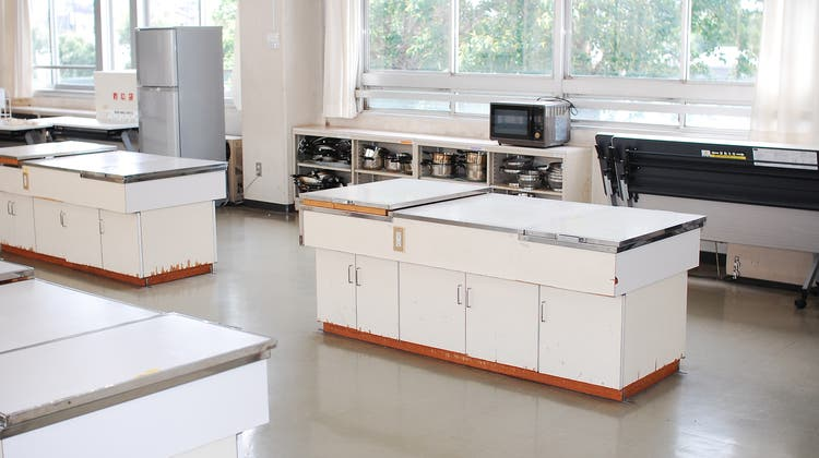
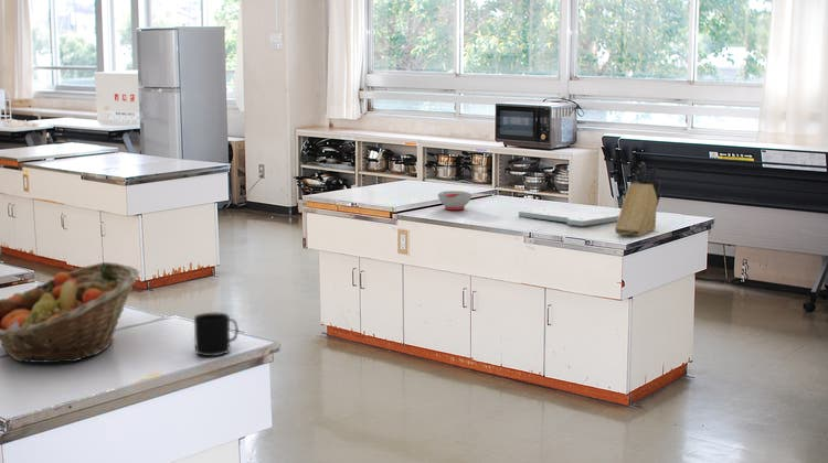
+ fruit basket [0,261,140,364]
+ knife block [614,161,662,237]
+ soup bowl [437,190,473,211]
+ mug [193,312,240,357]
+ cutting board [518,207,619,227]
